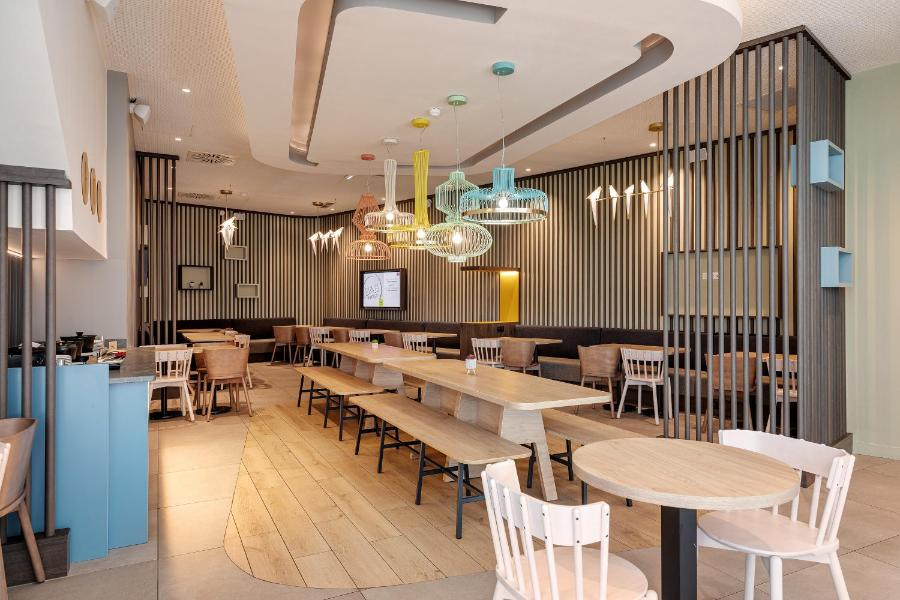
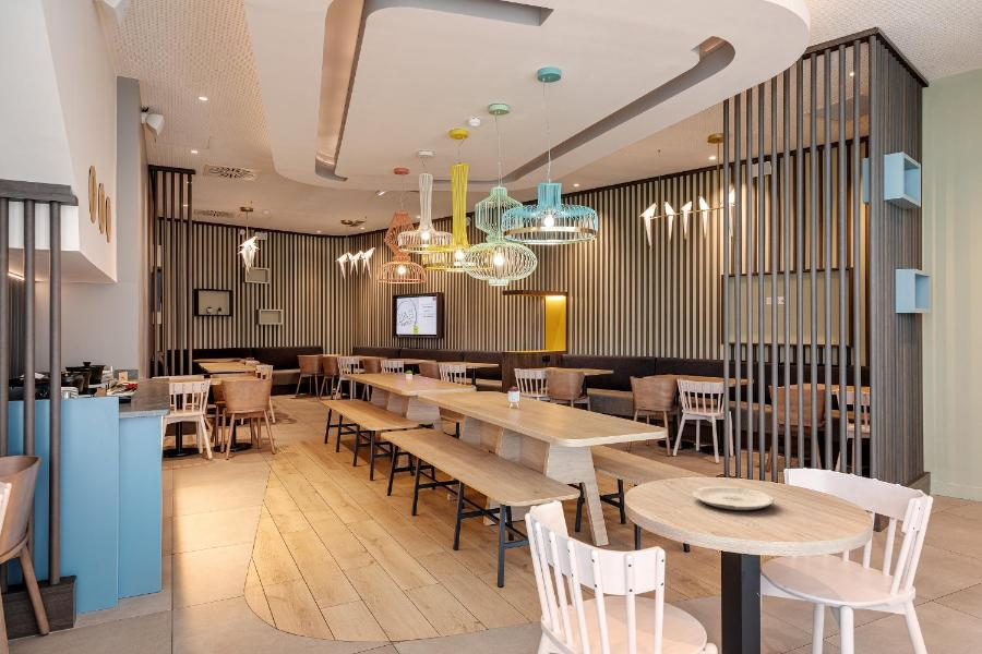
+ plate [692,485,775,511]
